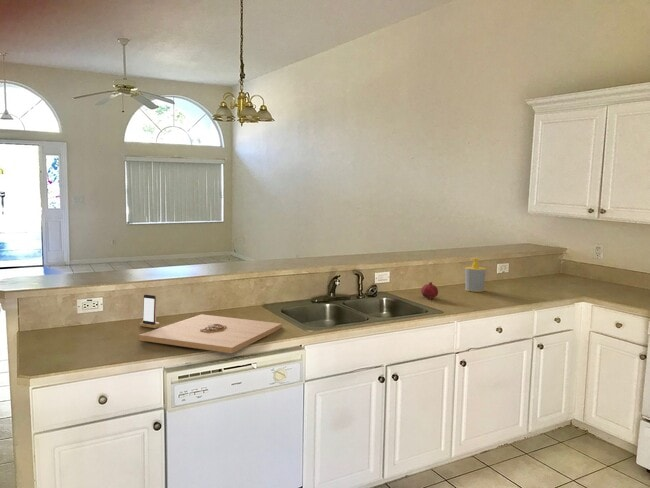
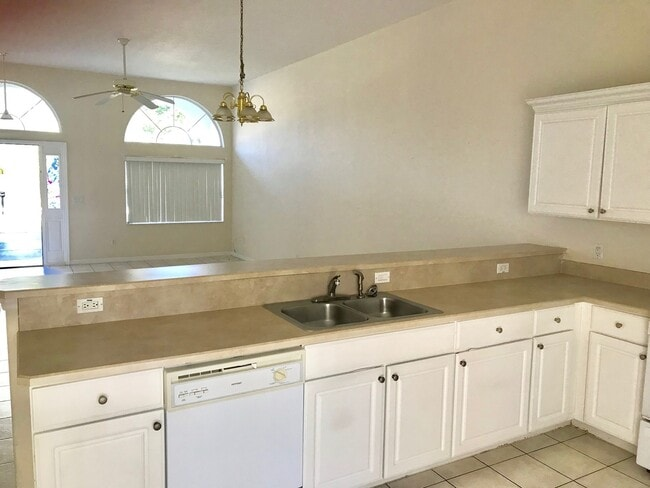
- smartphone [139,293,160,329]
- fruit [420,281,439,299]
- platter [138,313,283,354]
- soap bottle [464,257,487,293]
